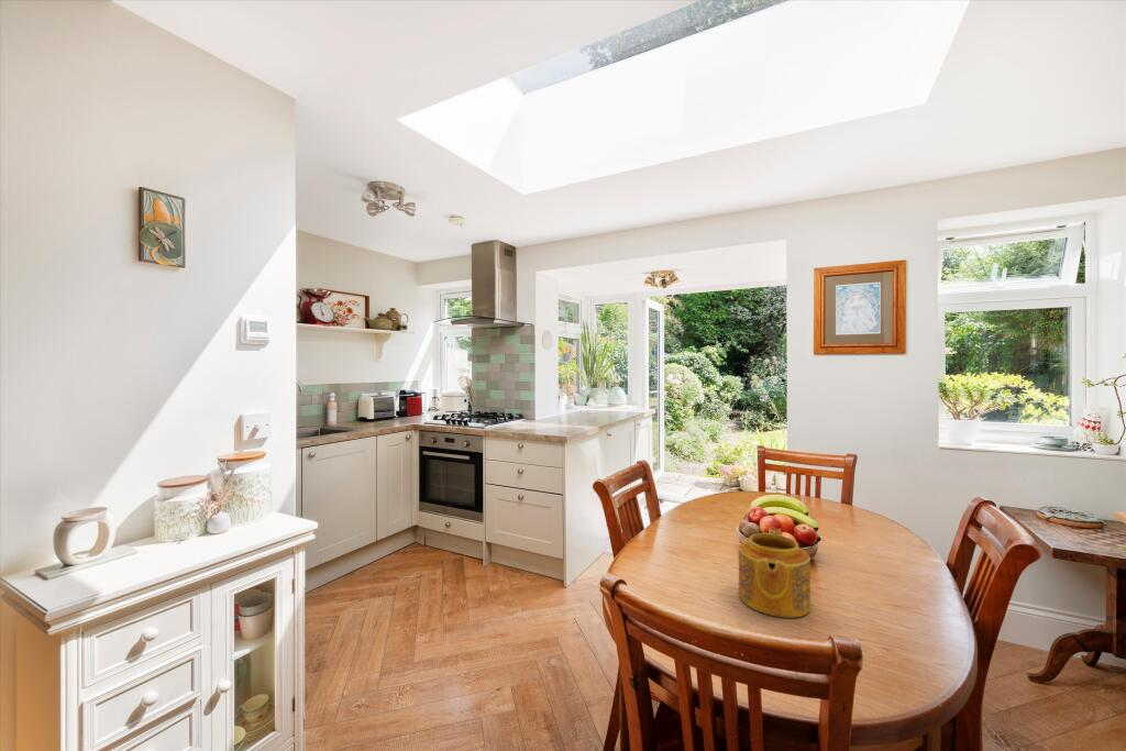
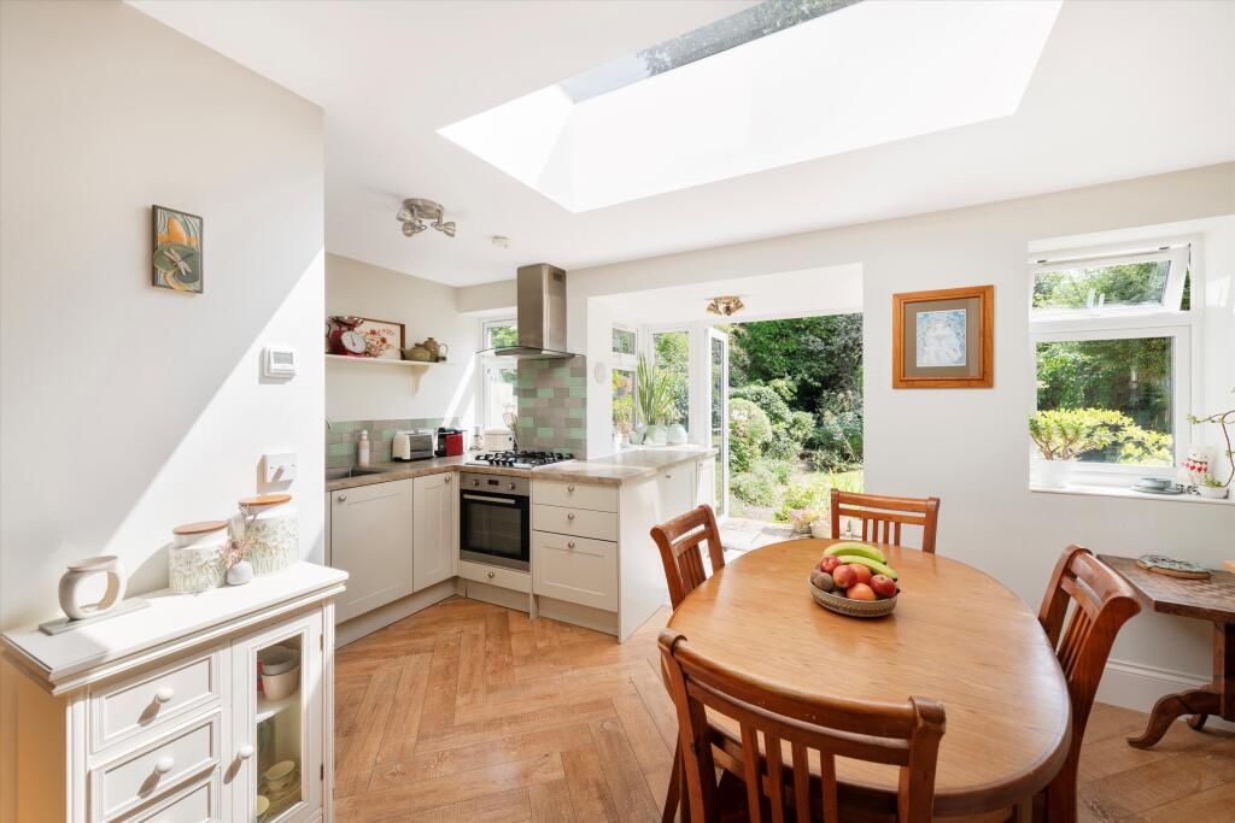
- teapot [738,526,813,619]
